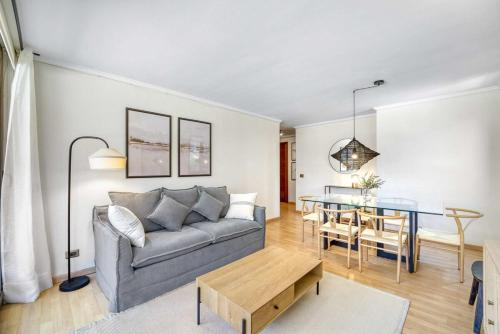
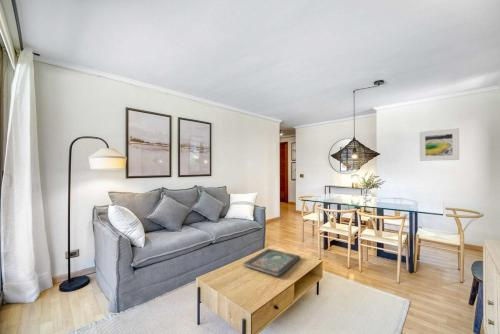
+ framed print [418,127,460,162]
+ decorative tray [242,248,302,277]
